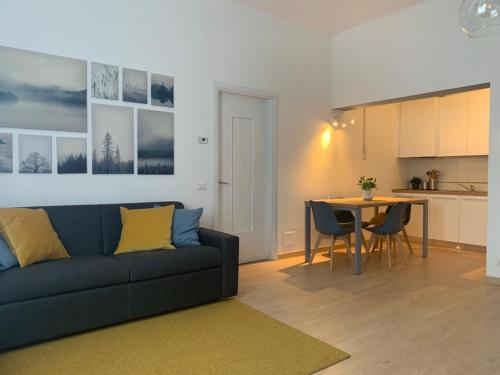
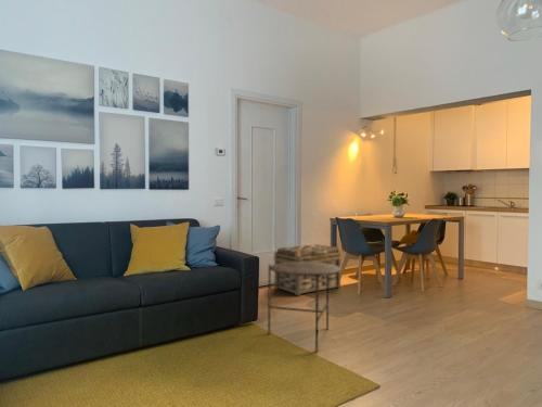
+ basket [272,242,344,296]
+ side table [267,262,341,353]
